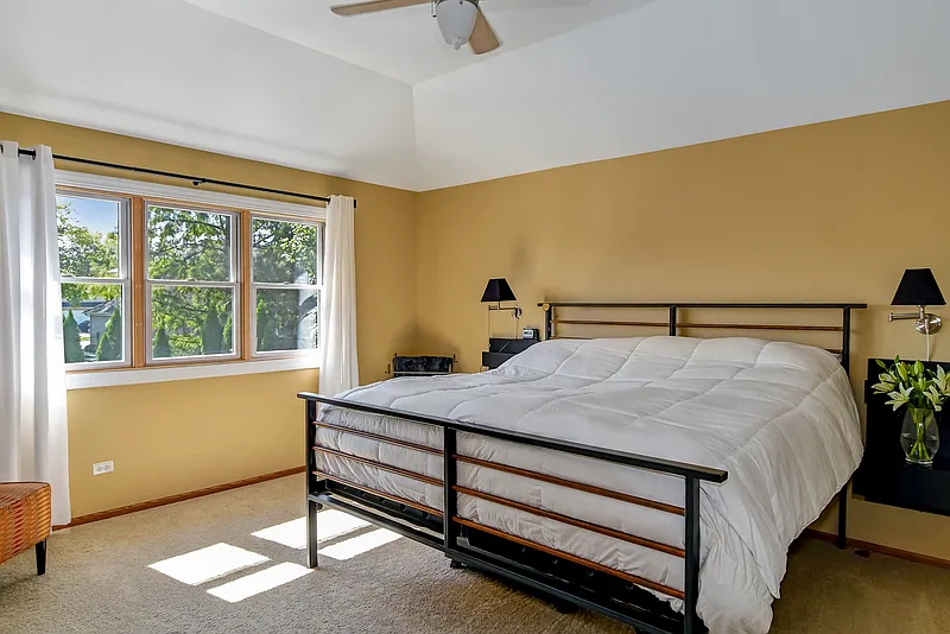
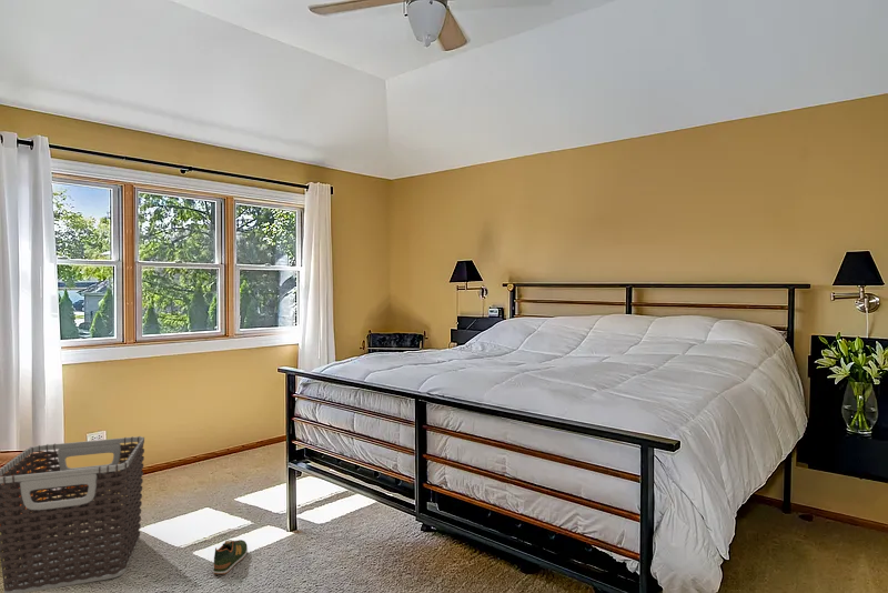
+ clothes hamper [0,435,145,593]
+ shoe [212,539,249,575]
